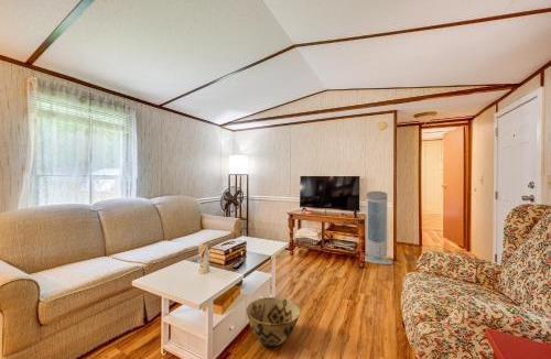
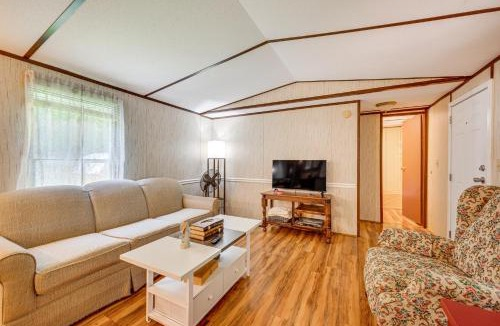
- air purifier [364,191,393,265]
- woven basket [246,296,301,347]
